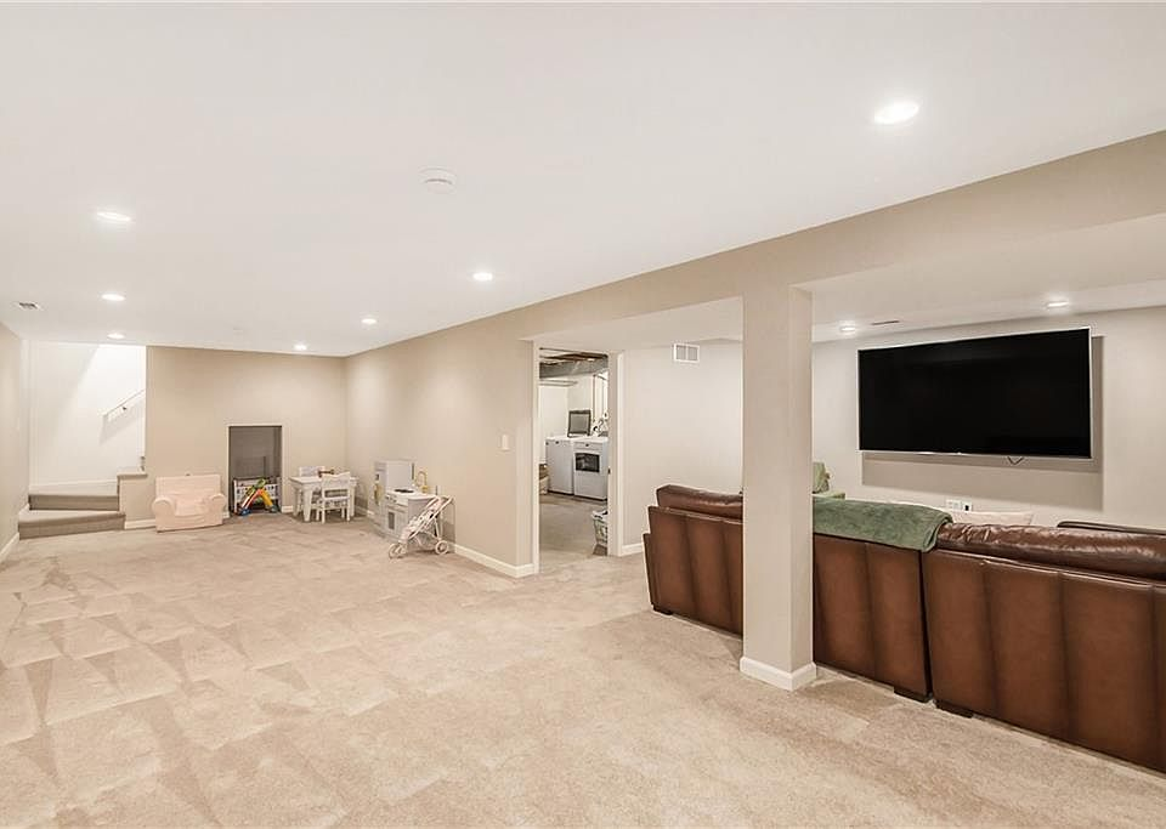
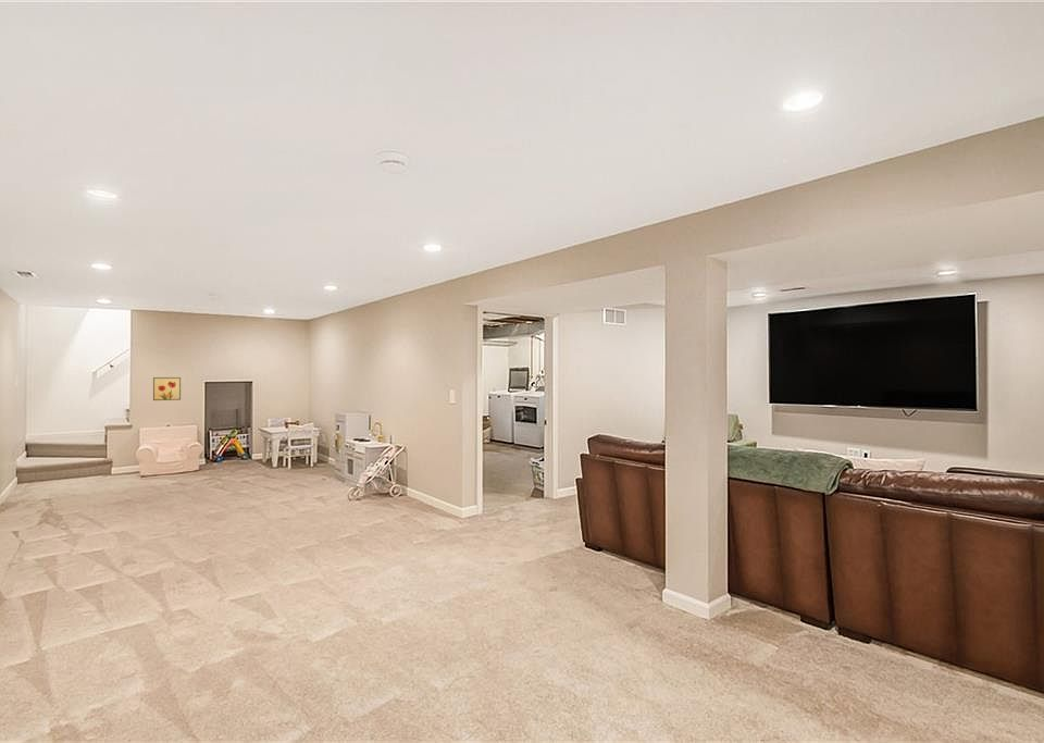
+ wall art [152,376,182,401]
